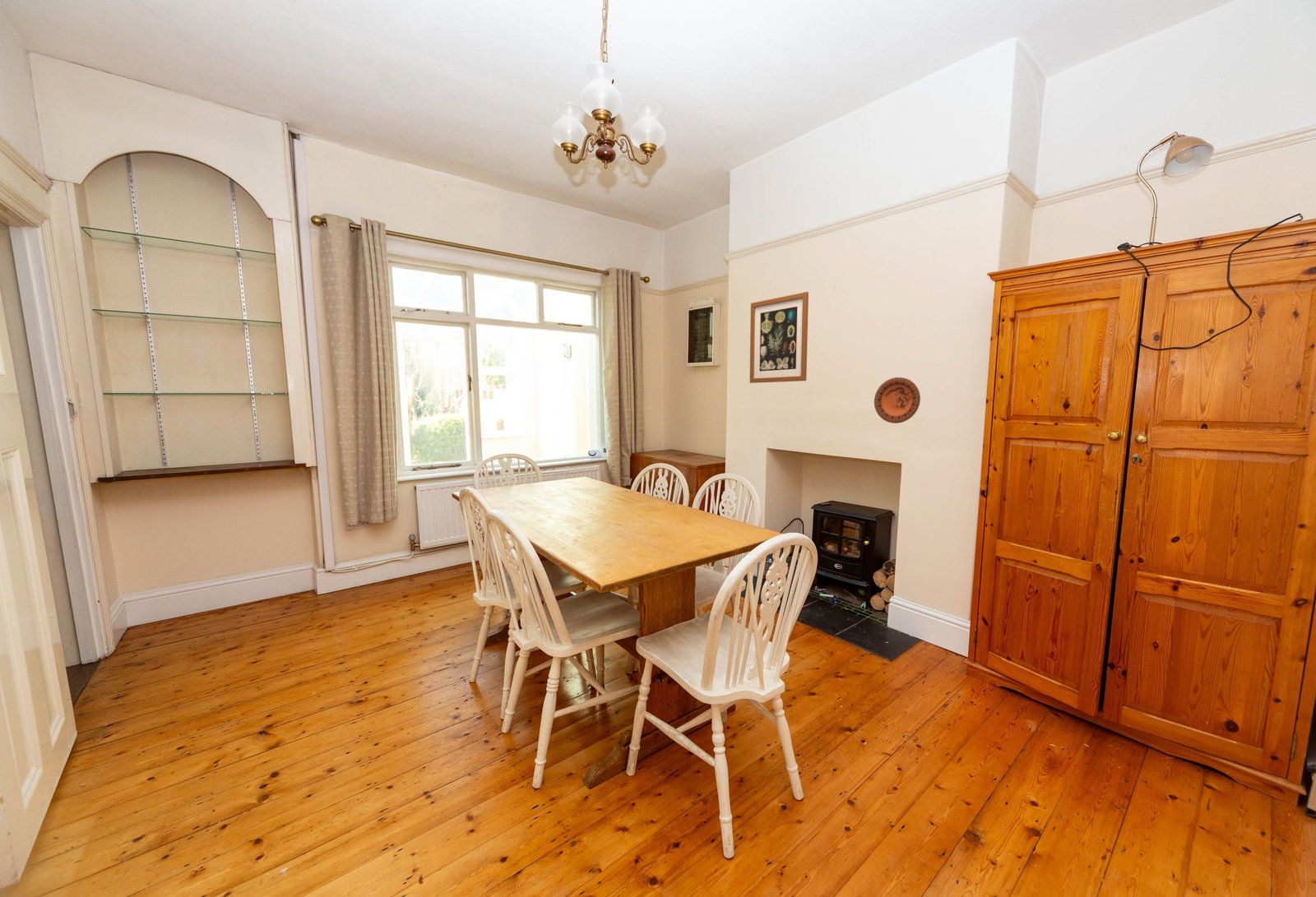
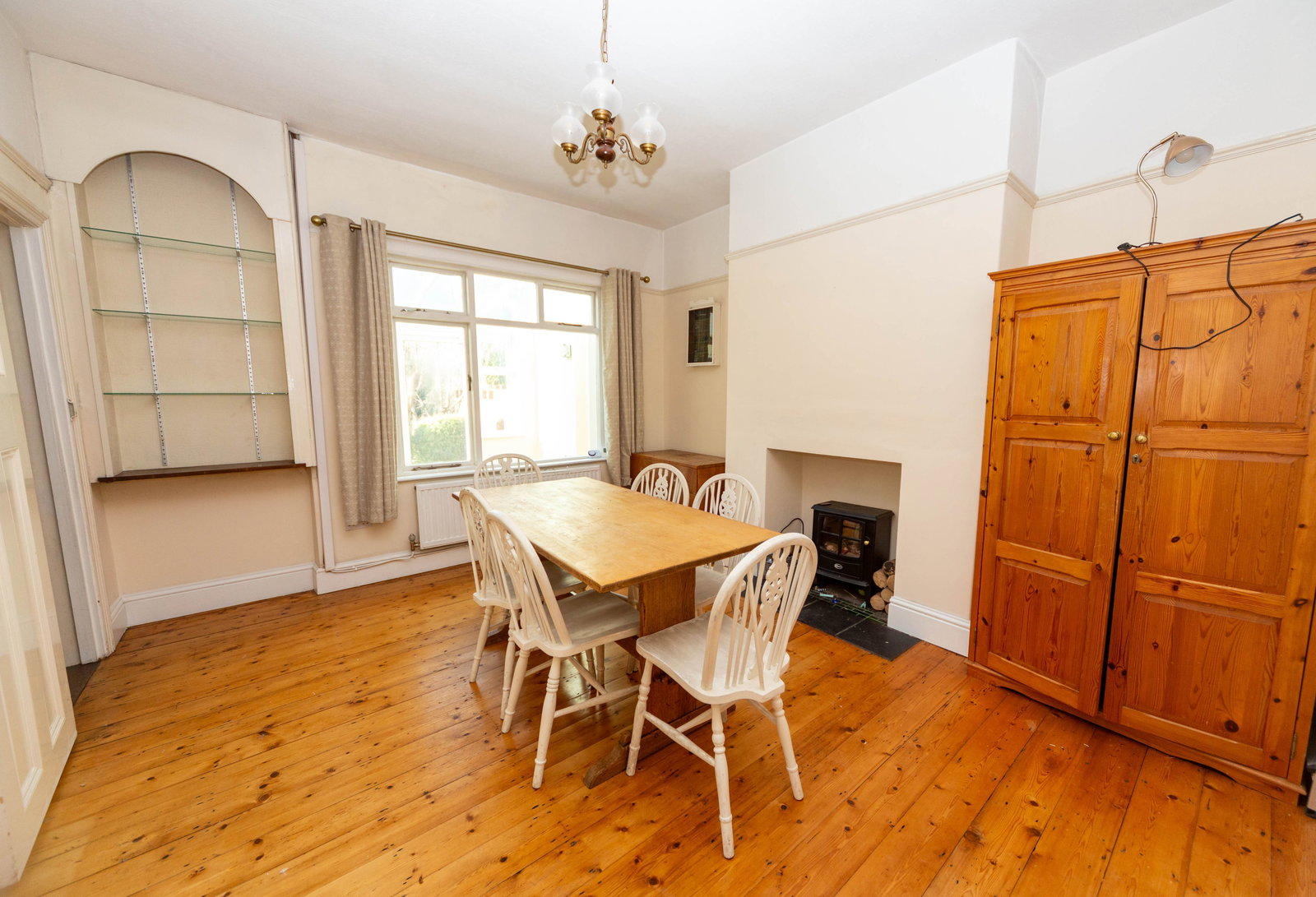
- wall art [749,291,809,384]
- decorative plate [873,377,921,424]
